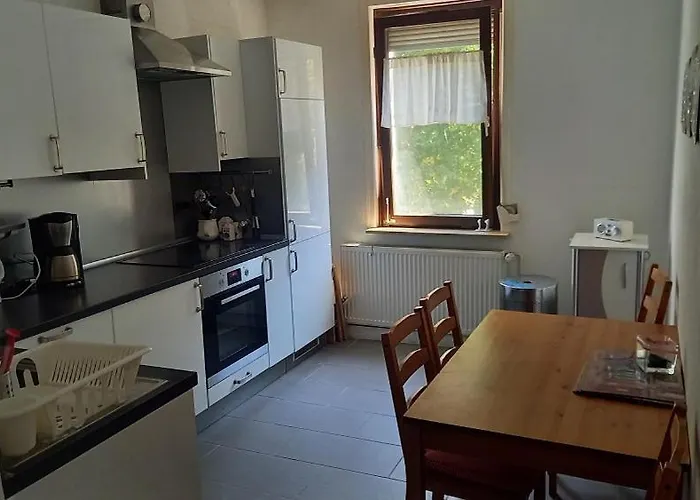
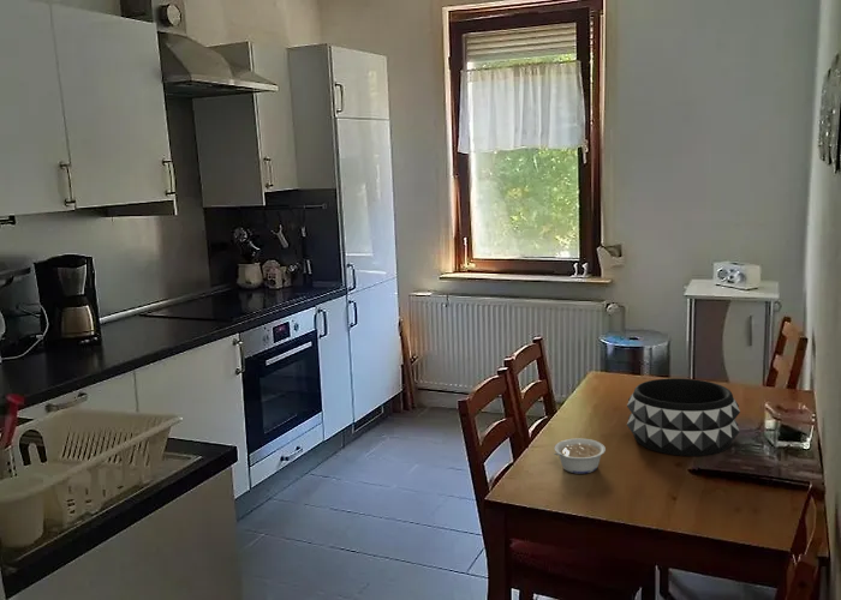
+ legume [553,437,607,475]
+ decorative bowl [626,377,741,457]
